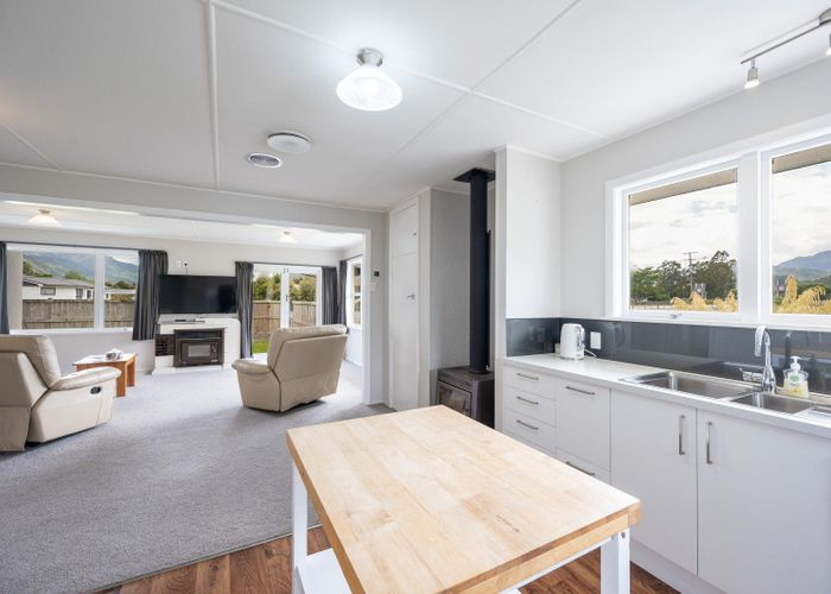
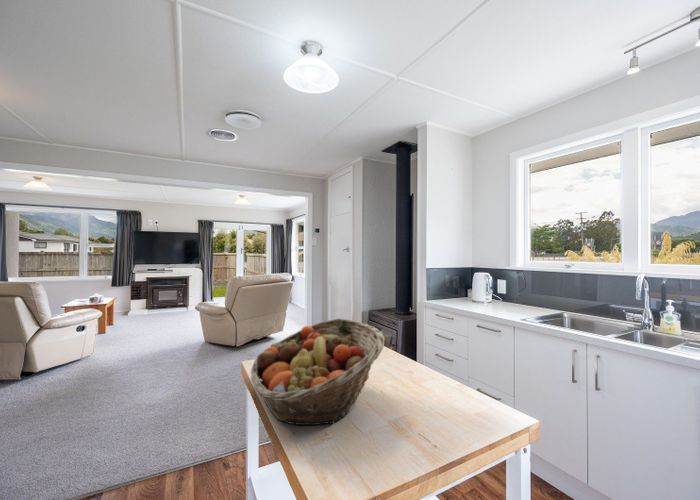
+ fruit basket [250,318,385,426]
